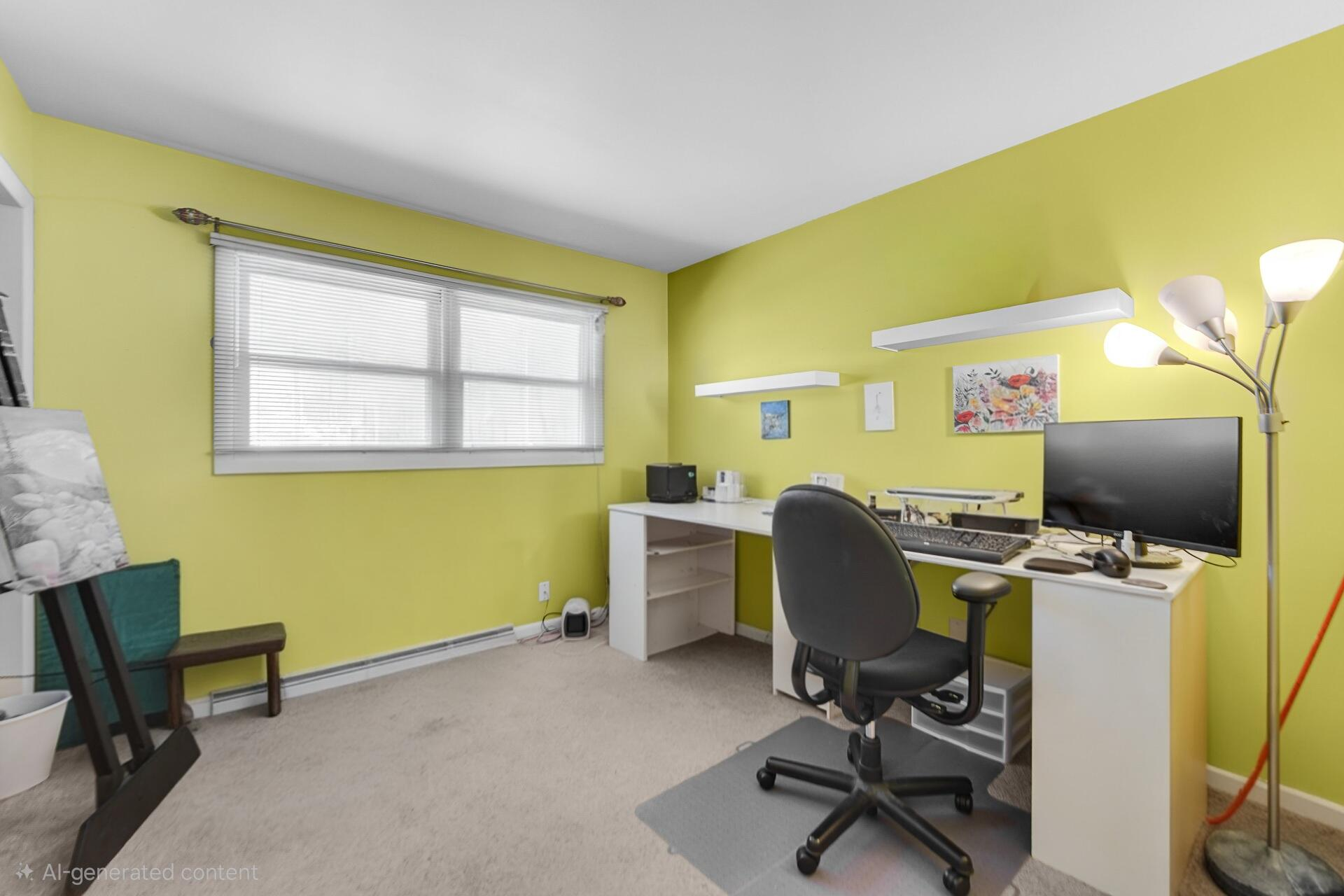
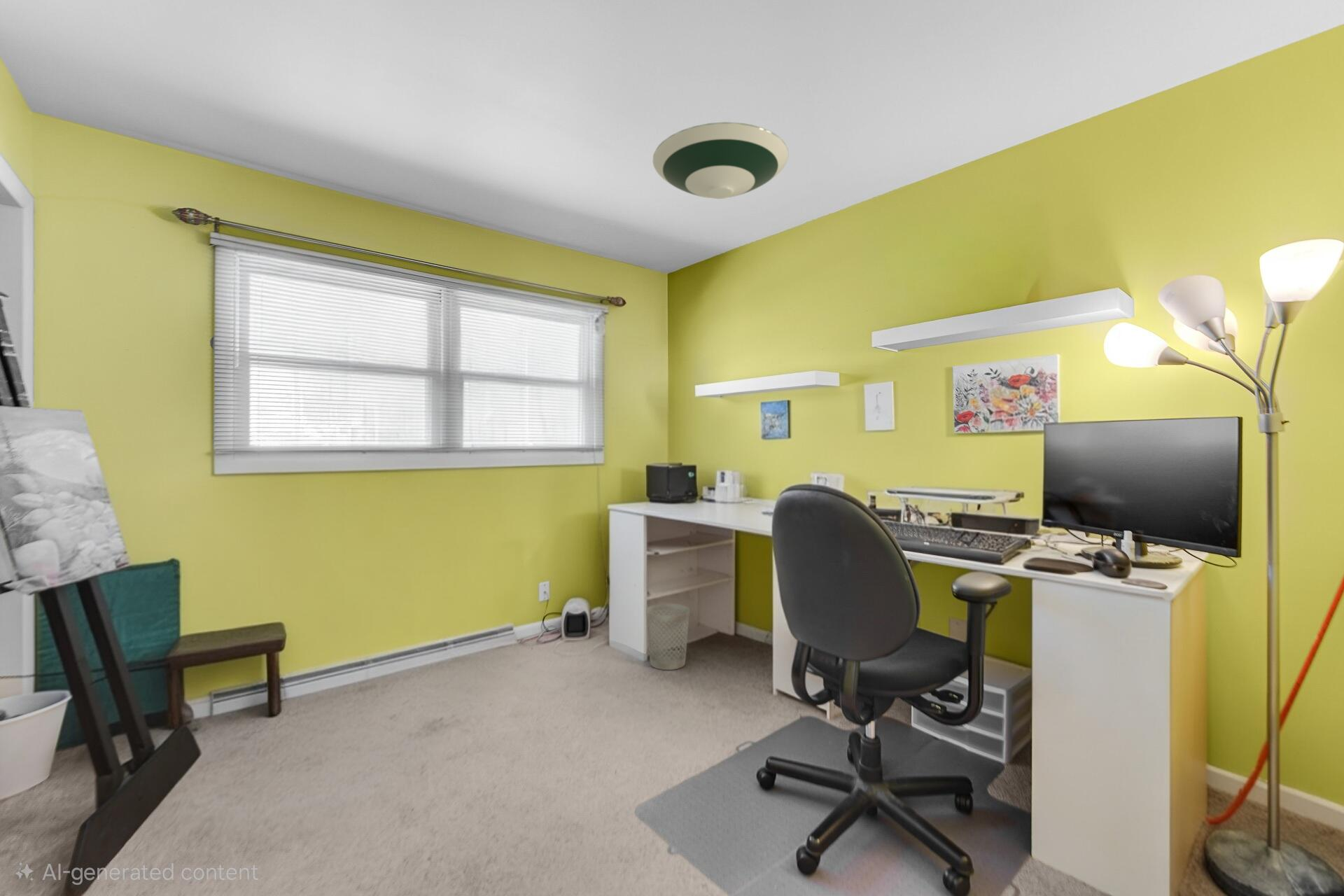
+ wastebasket [645,603,690,671]
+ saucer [652,121,789,200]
